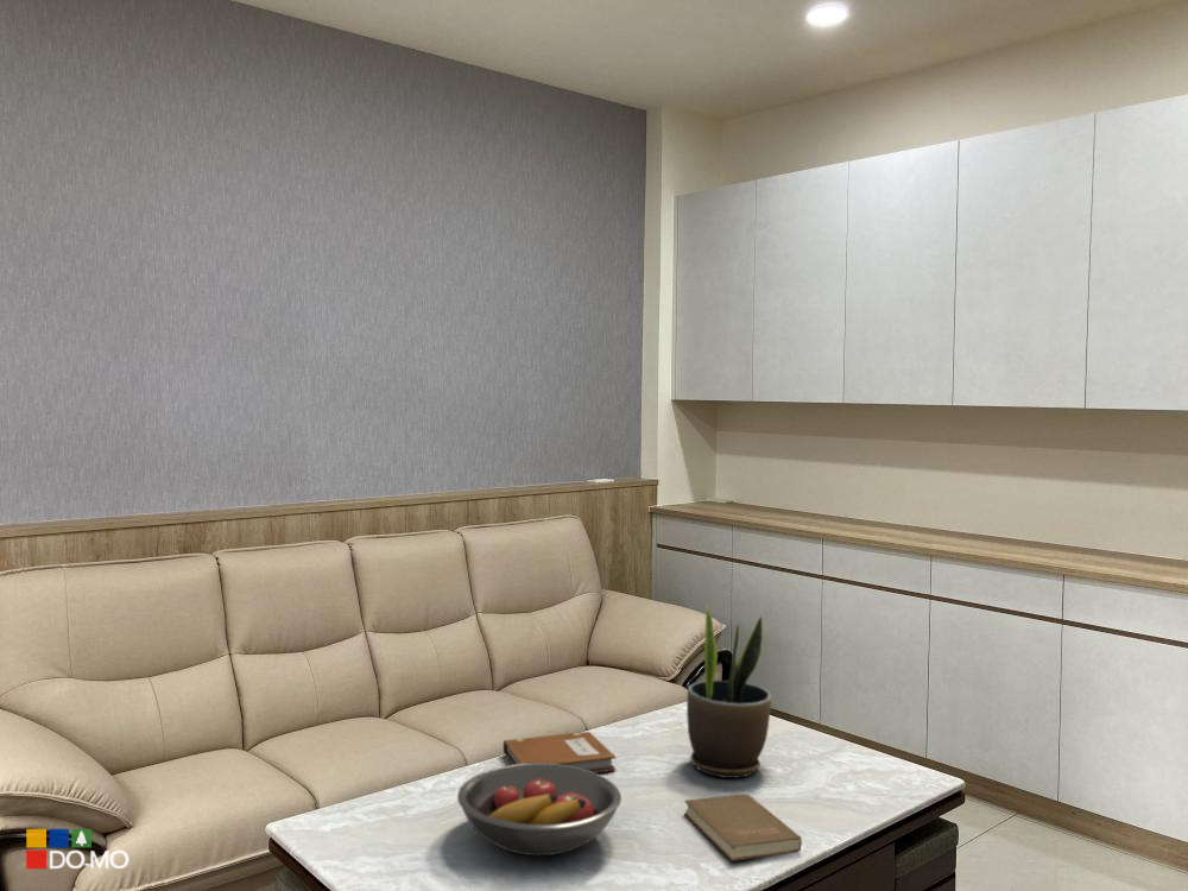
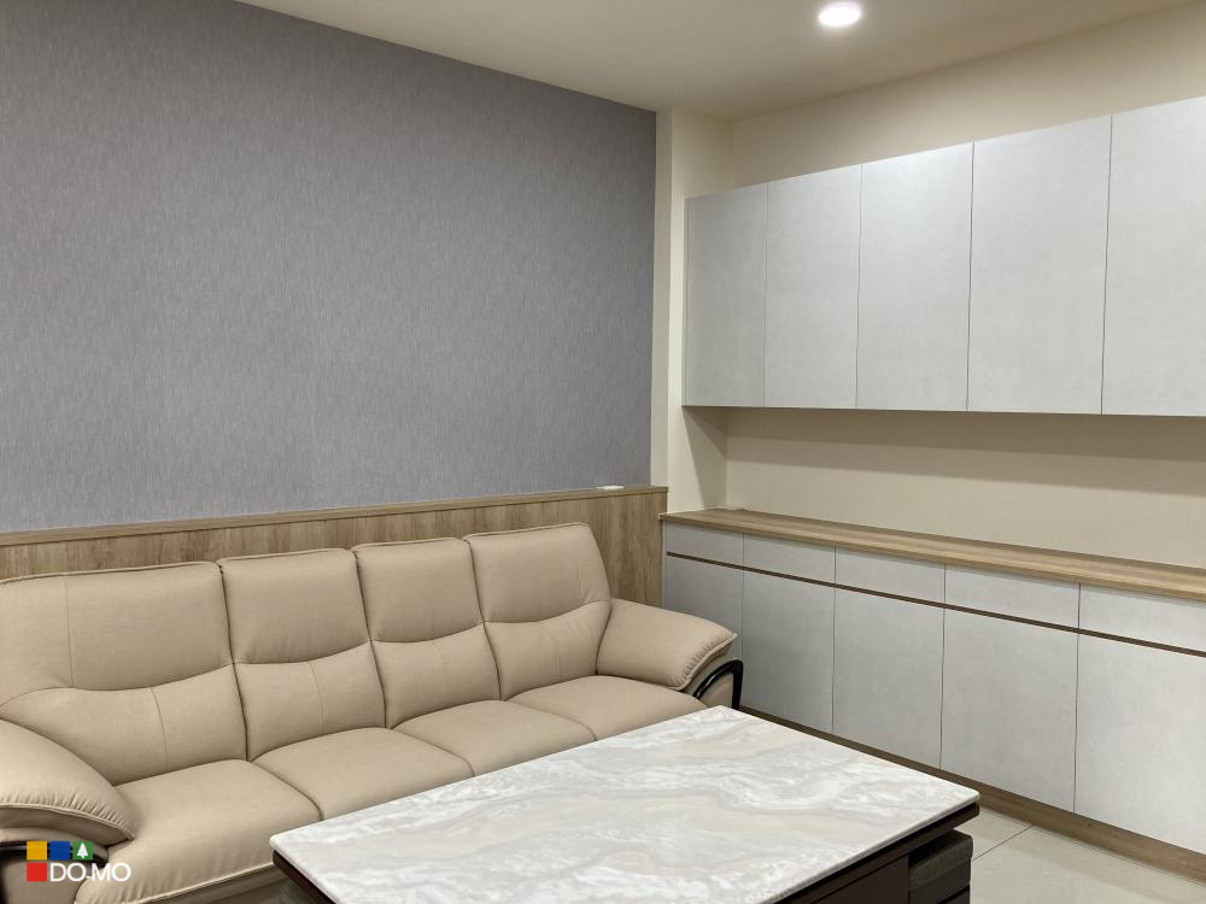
- notebook [503,731,617,773]
- fruit bowl [456,763,623,857]
- book [683,792,803,862]
- potted plant [685,602,773,779]
